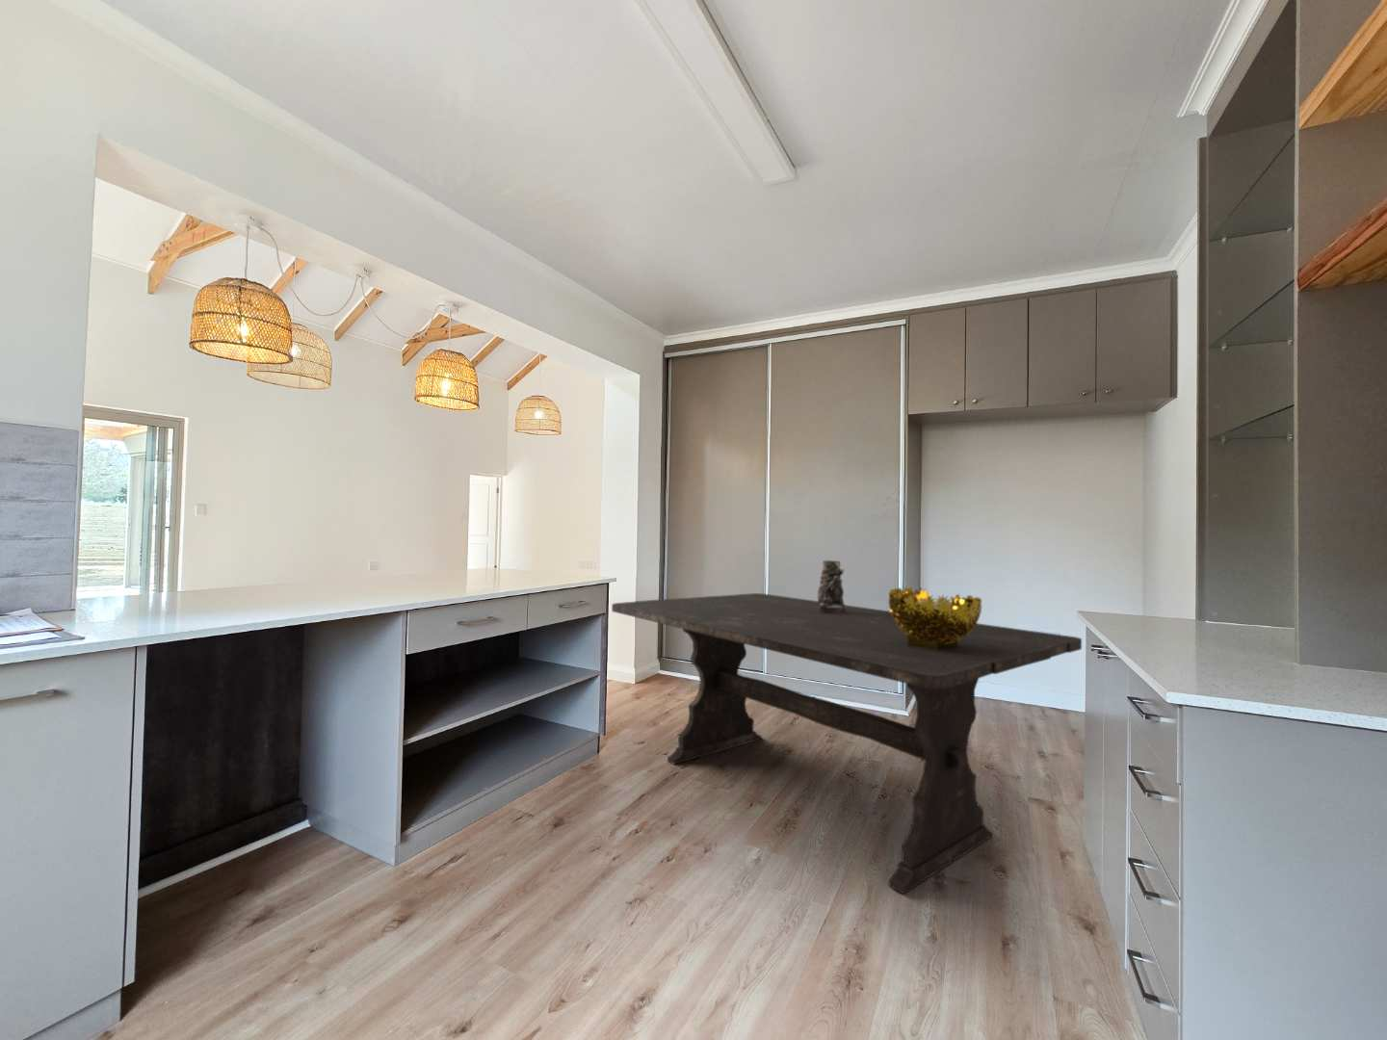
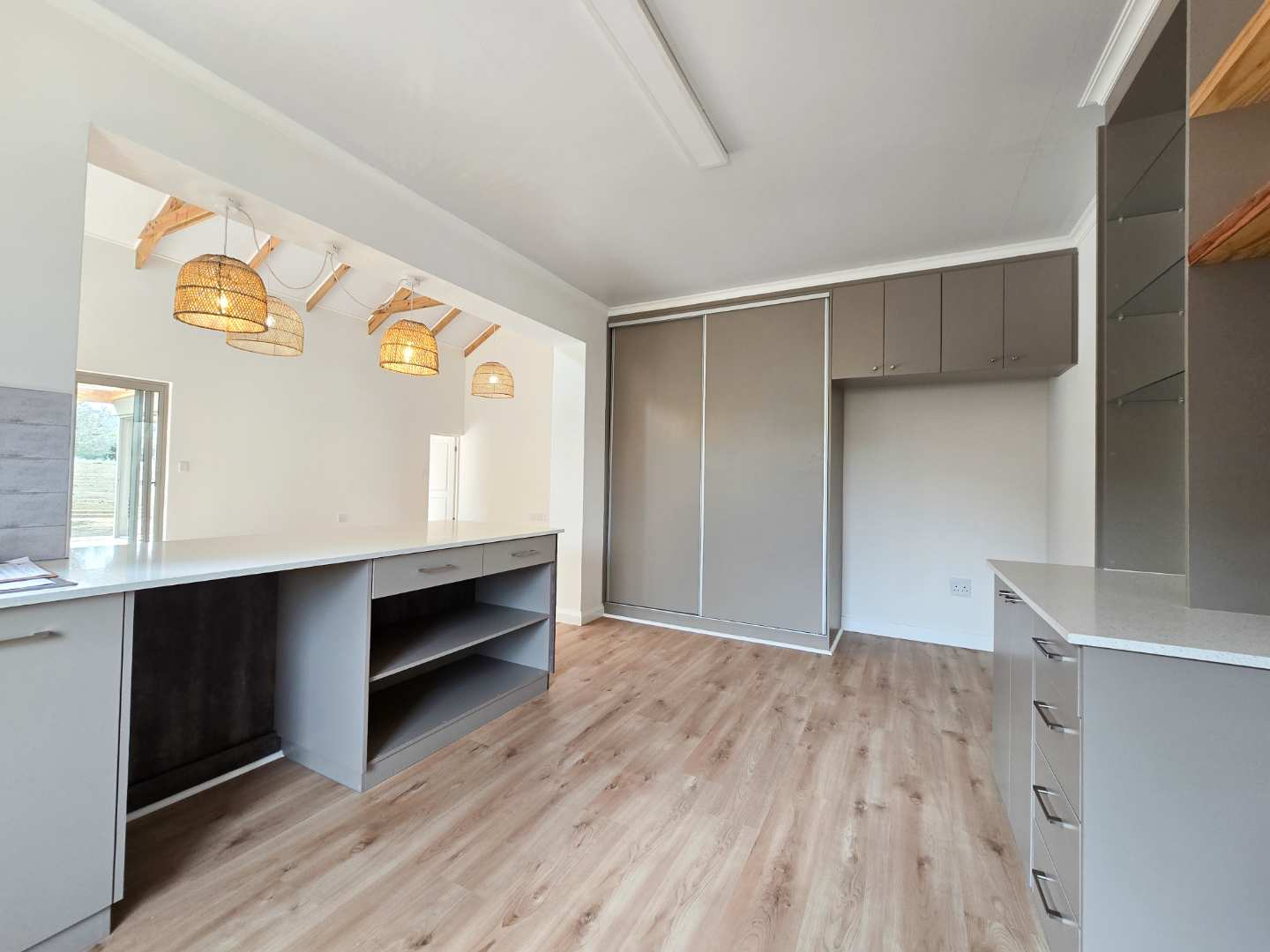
- decorative bowl [887,587,983,650]
- dining table [610,592,1082,895]
- vase [817,559,845,614]
